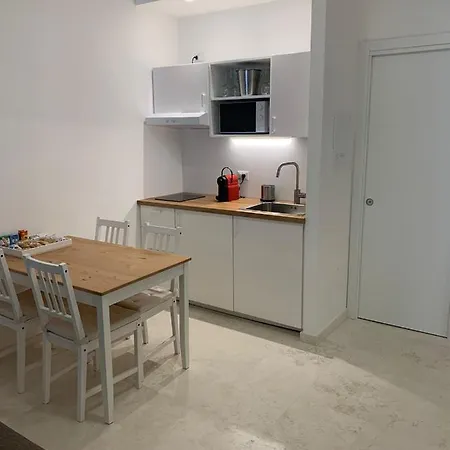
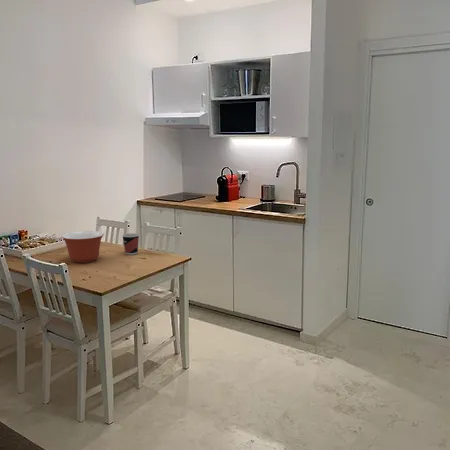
+ cup [121,232,140,256]
+ mixing bowl [61,230,105,264]
